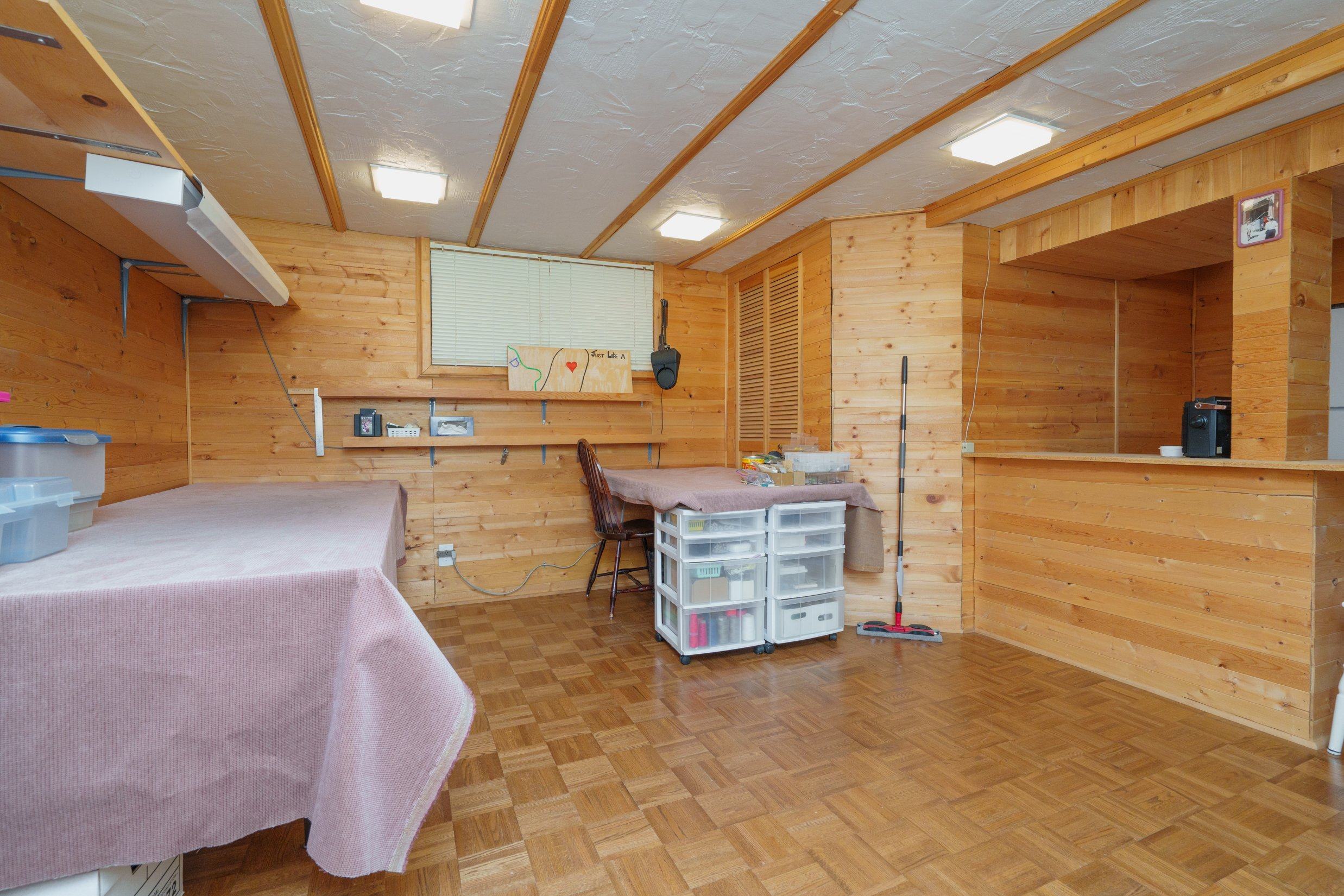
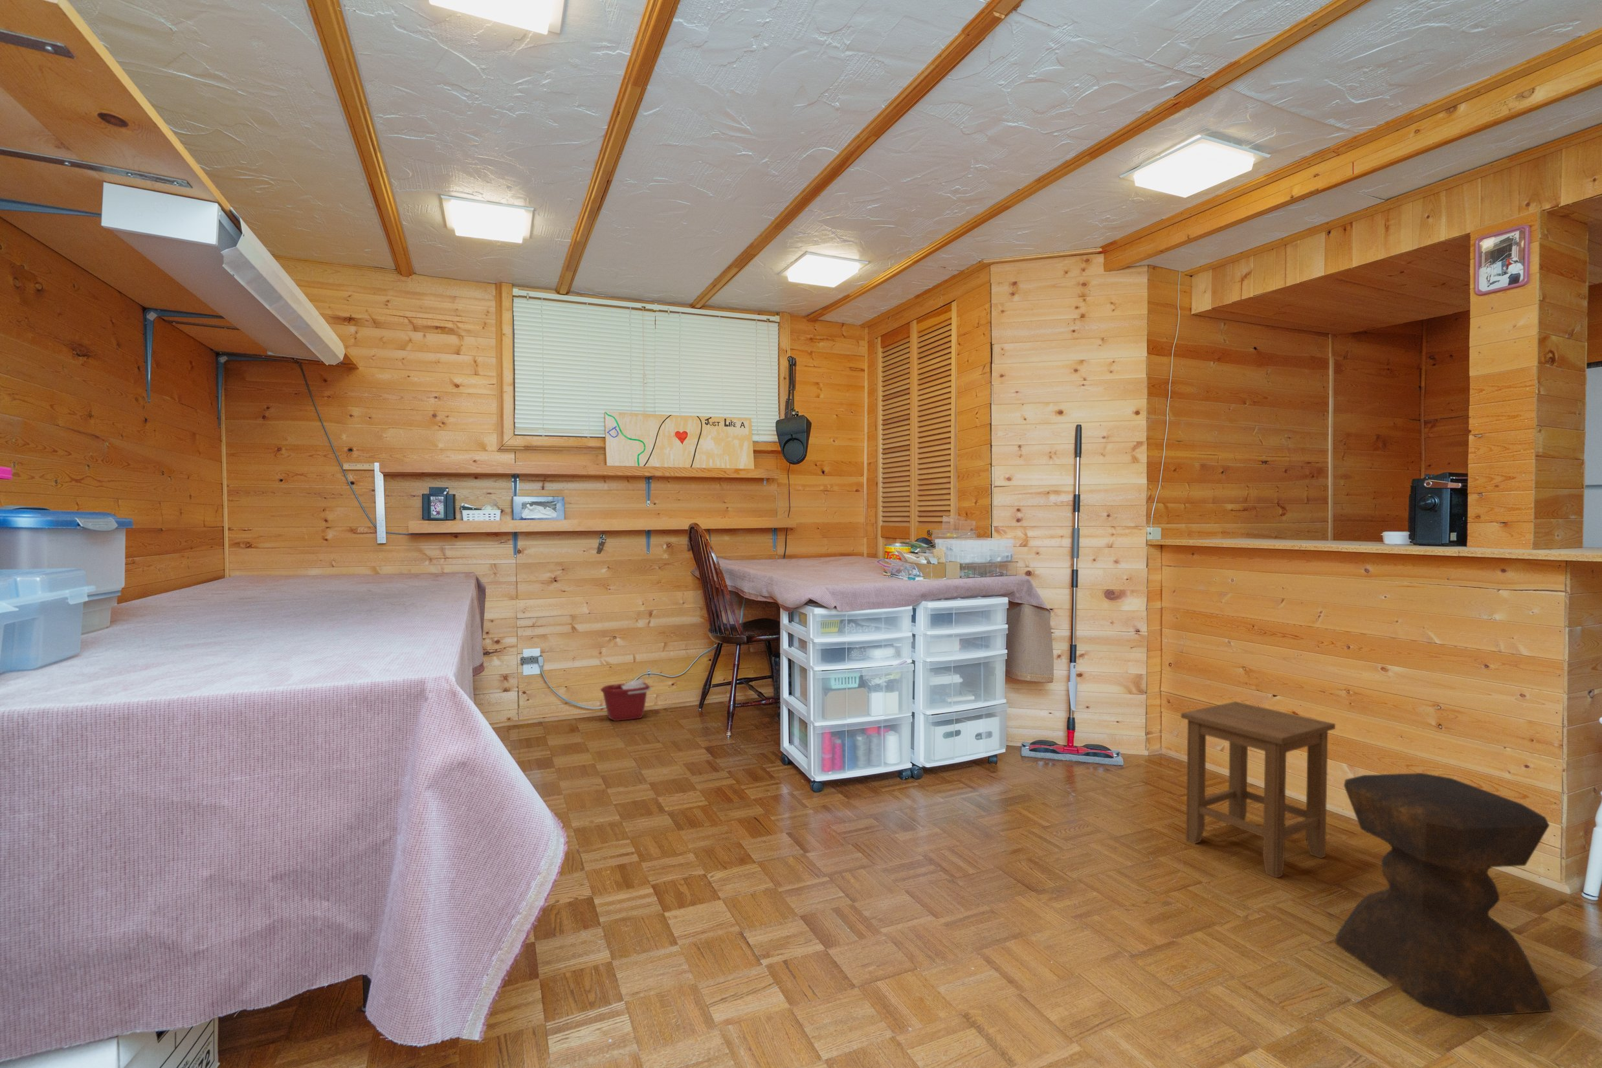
+ stool [1180,701,1336,878]
+ stool [1335,772,1553,1018]
+ bucket [600,678,652,721]
